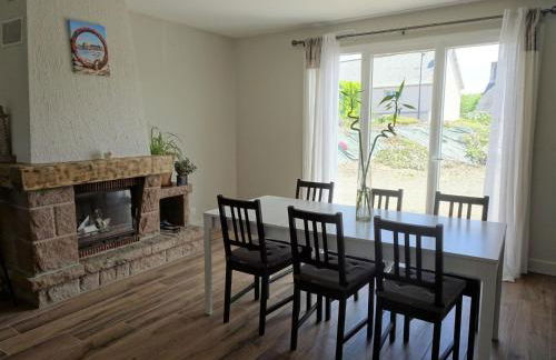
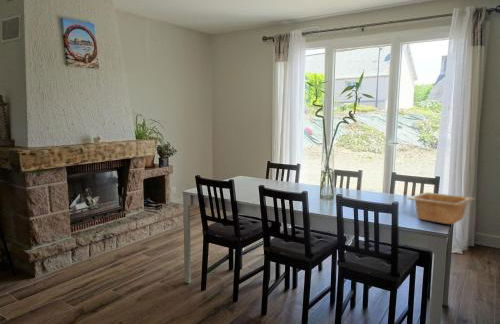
+ serving bowl [406,191,476,225]
